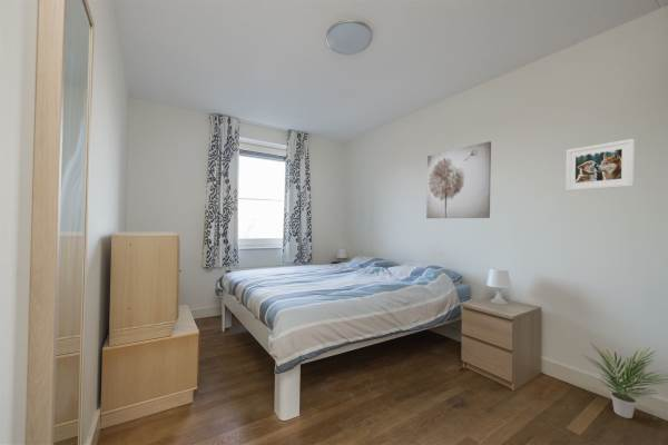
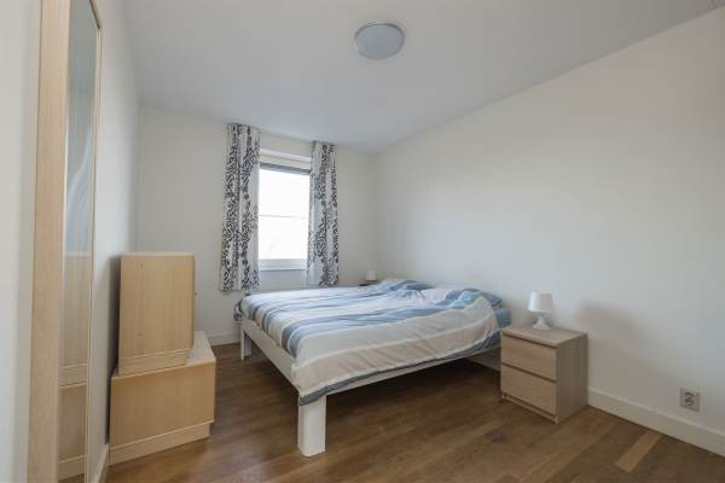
- wall art [425,140,492,219]
- potted plant [582,343,668,419]
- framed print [564,138,636,192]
